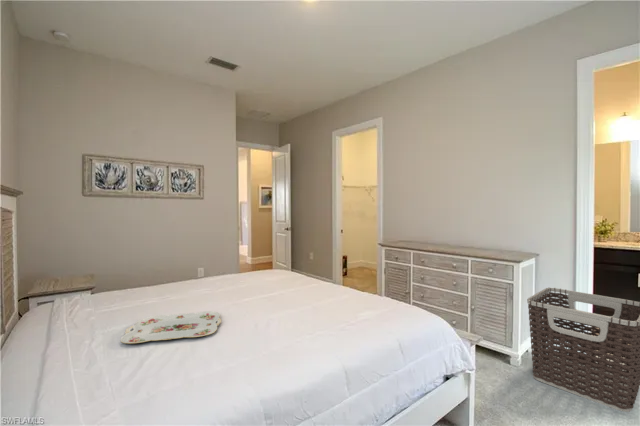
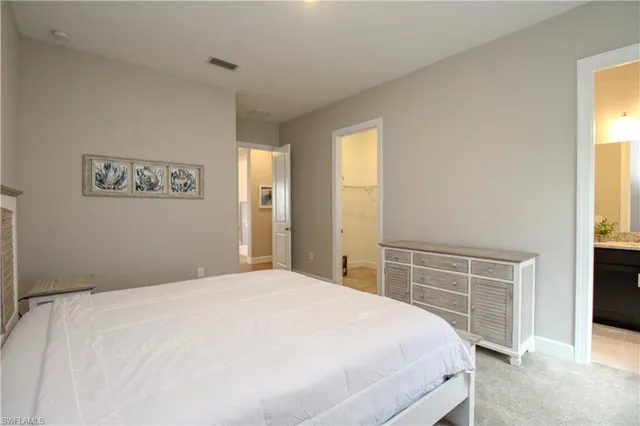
- serving tray [120,310,222,344]
- clothes hamper [526,286,640,413]
